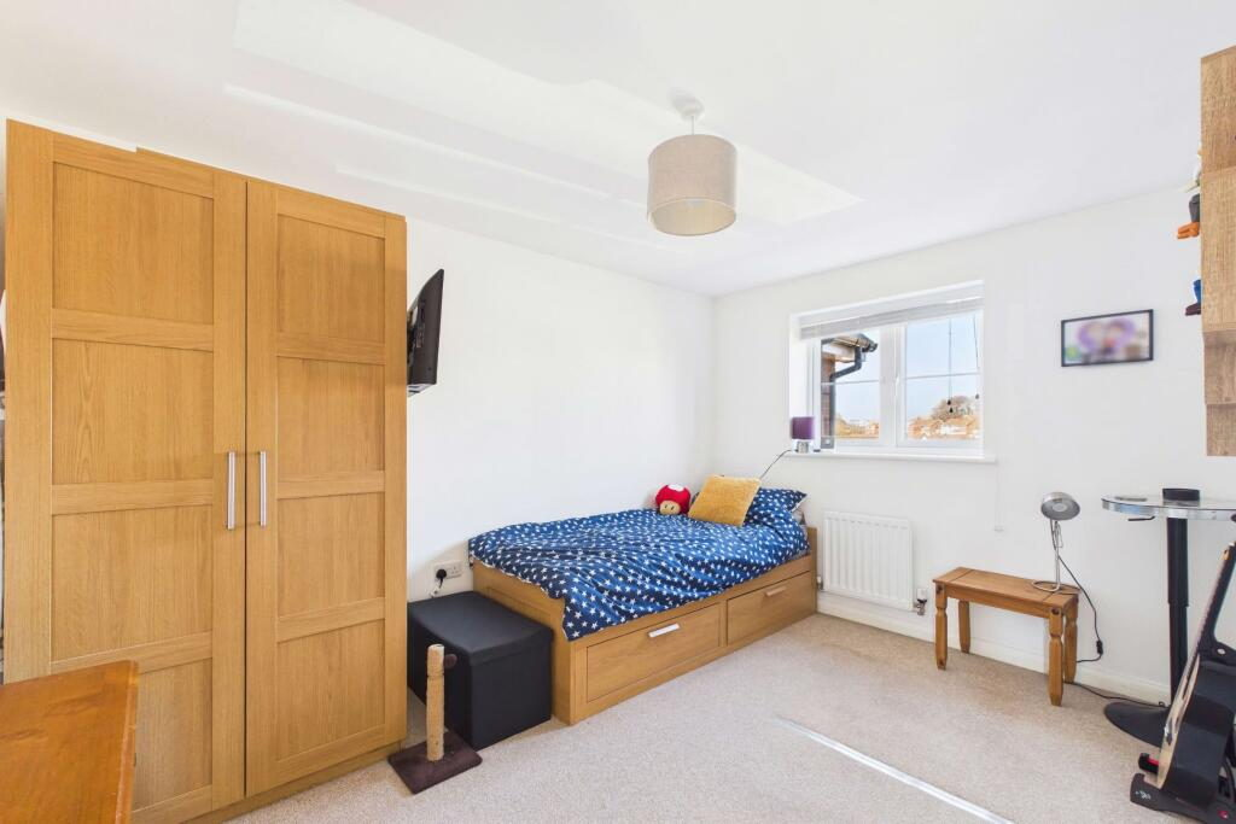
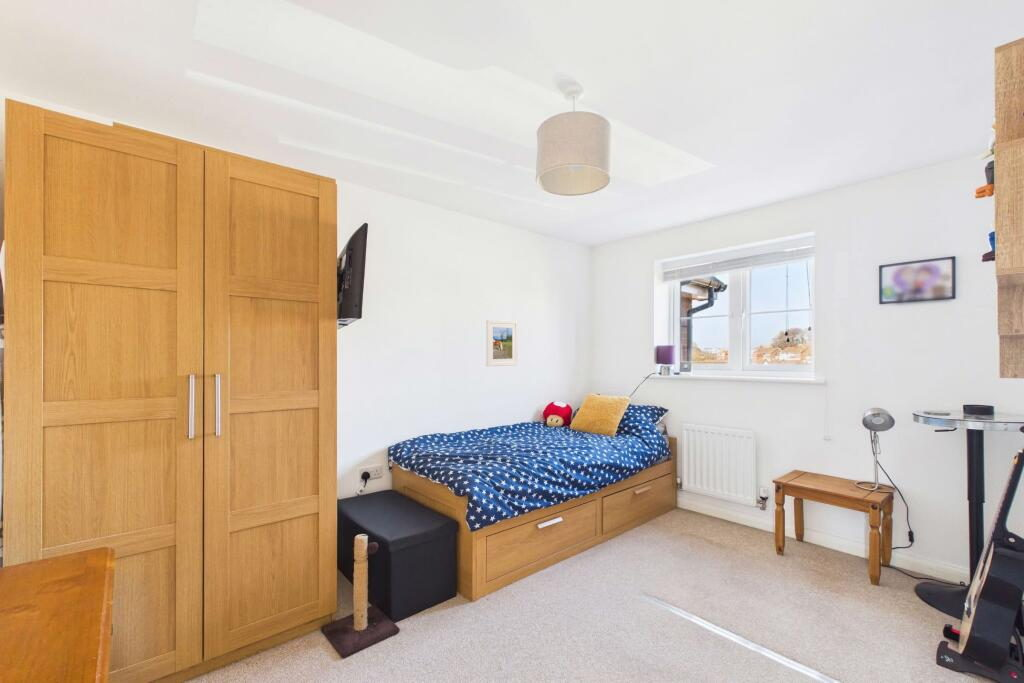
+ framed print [485,319,519,367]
